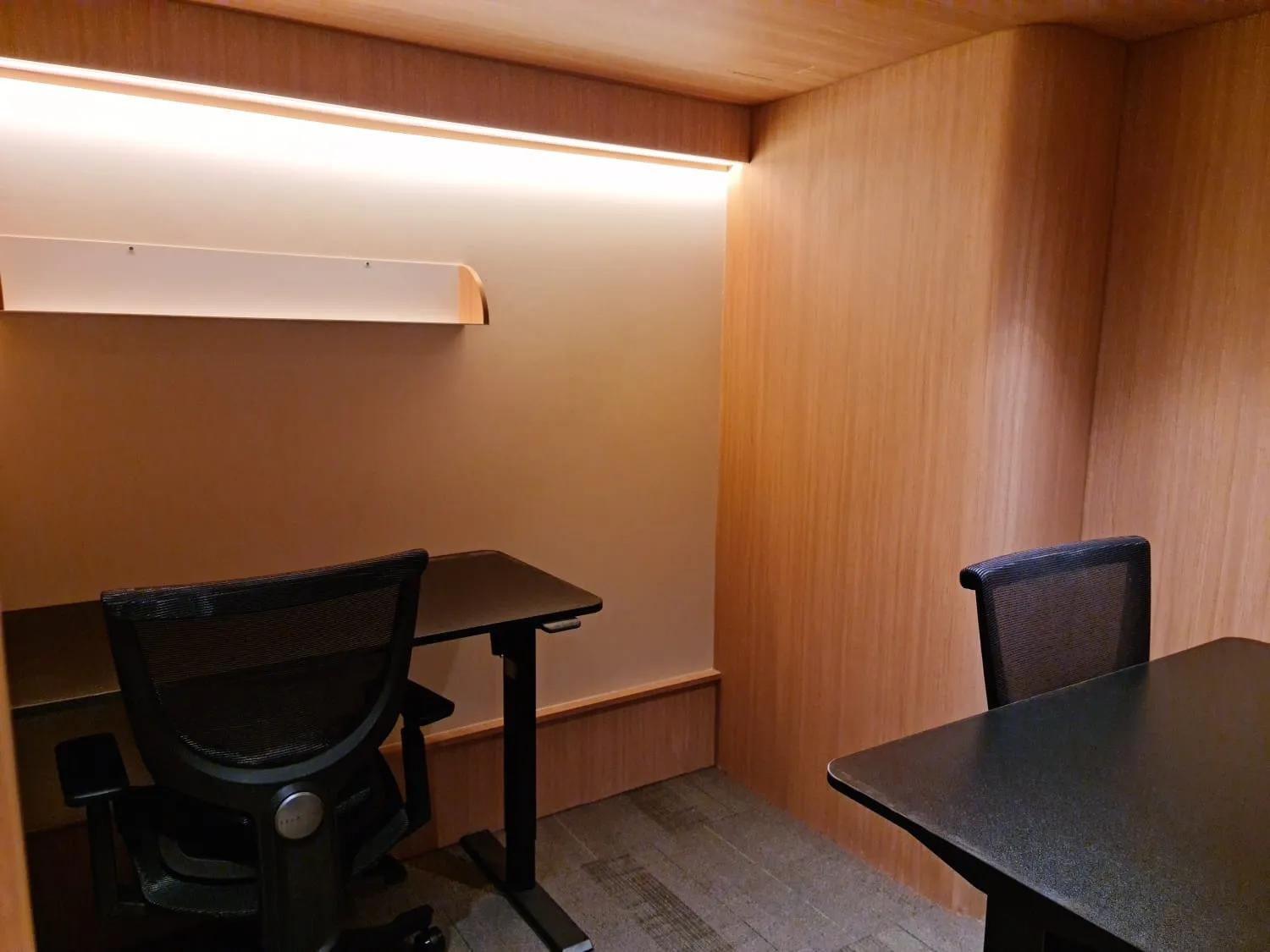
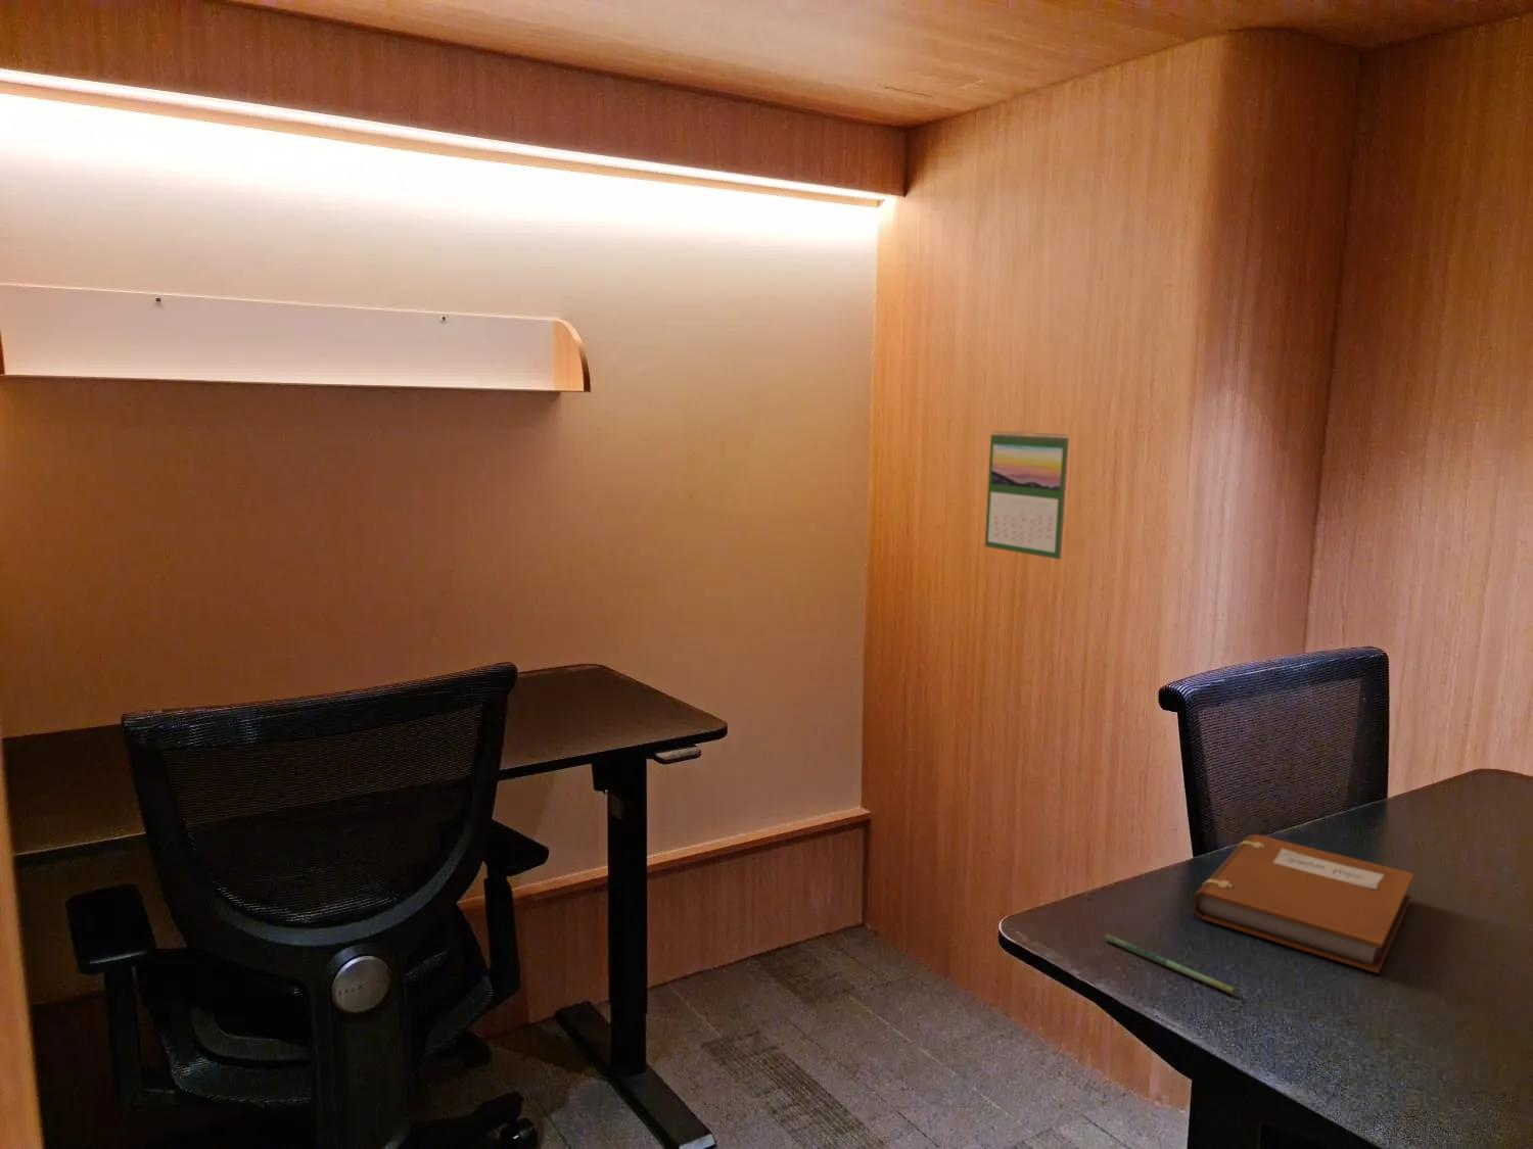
+ notebook [1190,834,1416,974]
+ pen [1103,933,1236,996]
+ calendar [984,428,1069,561]
